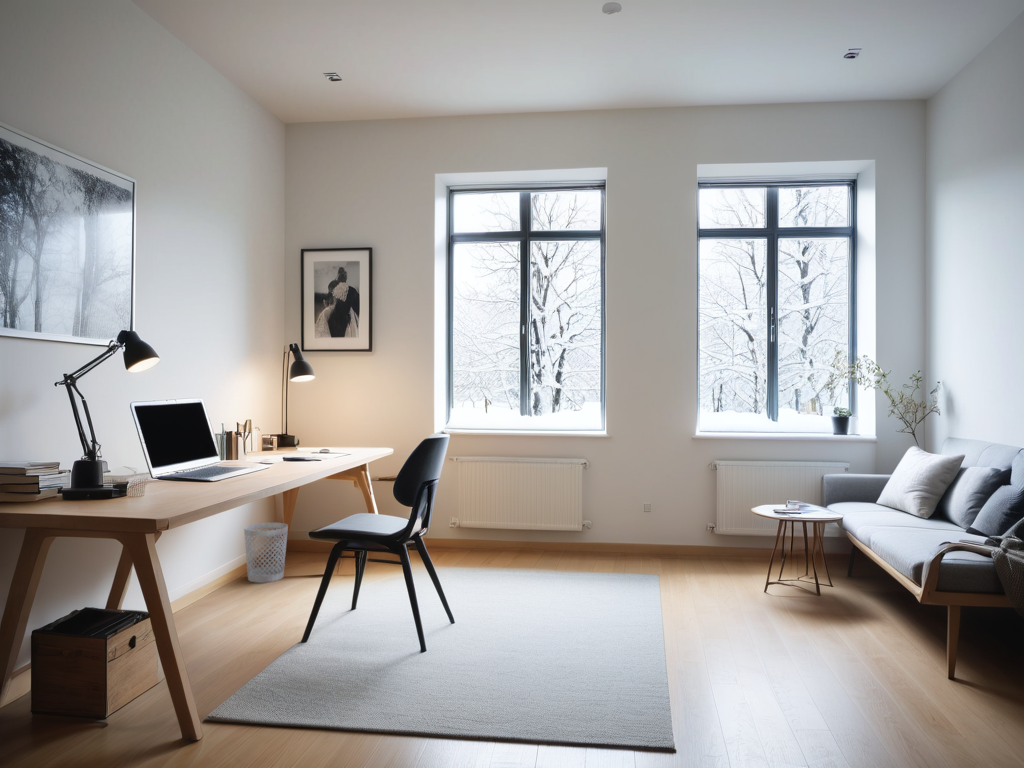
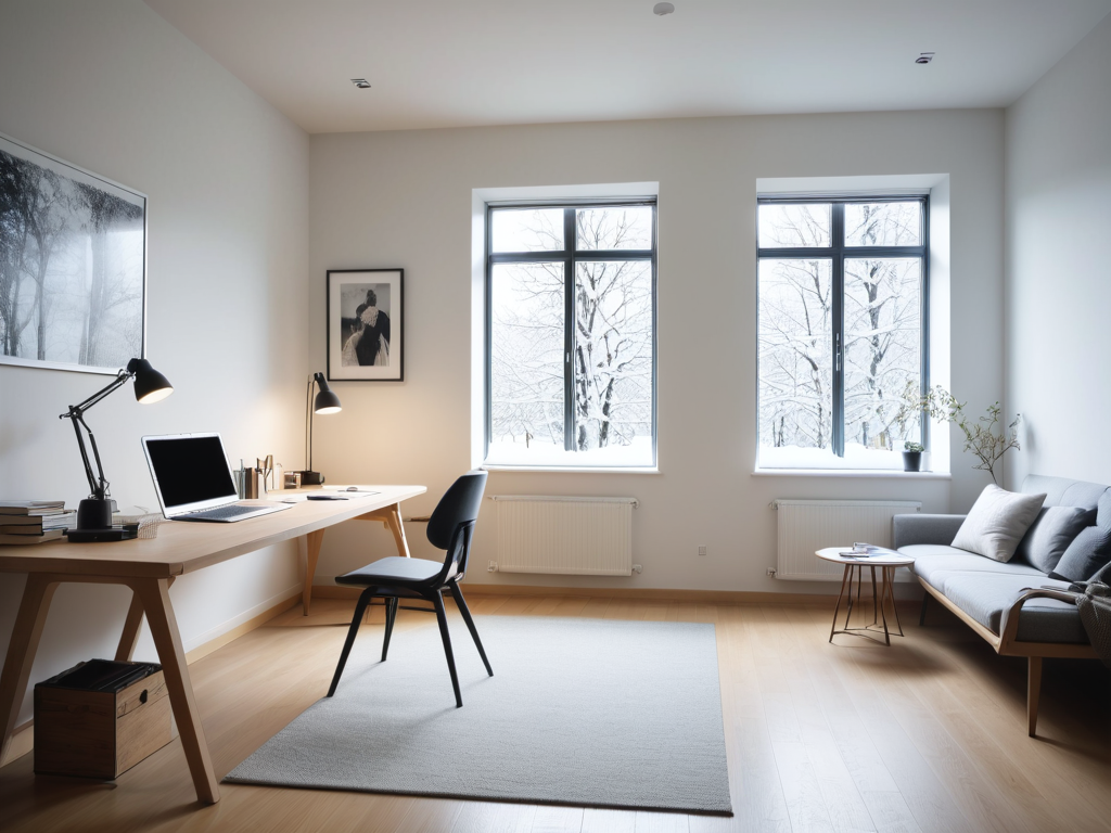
- wastebasket [243,522,289,584]
